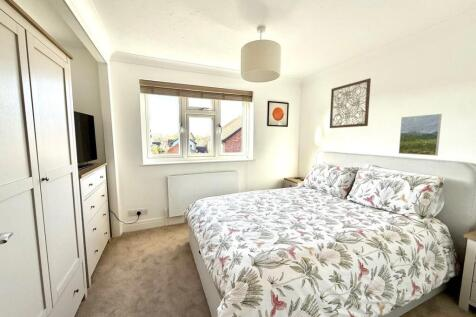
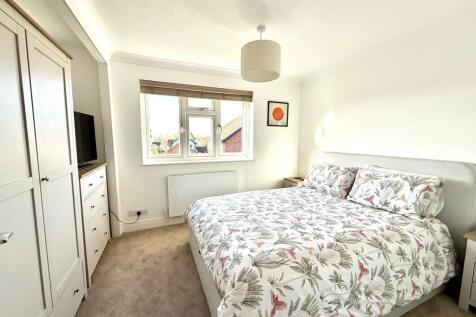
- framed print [398,113,443,157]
- wall art [329,77,372,129]
